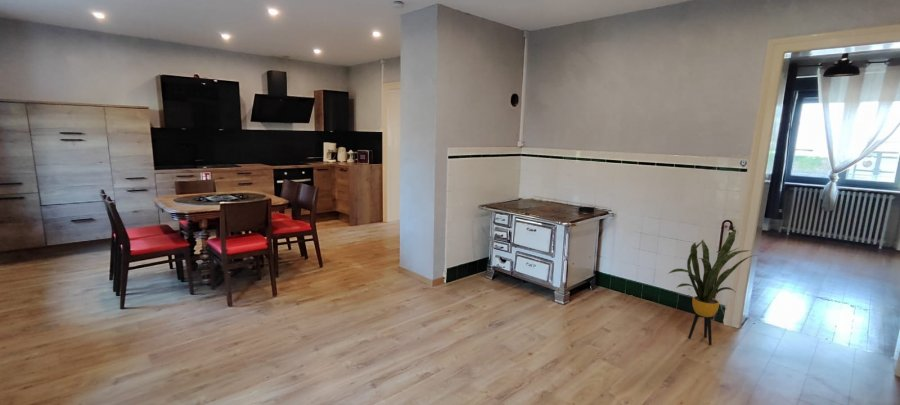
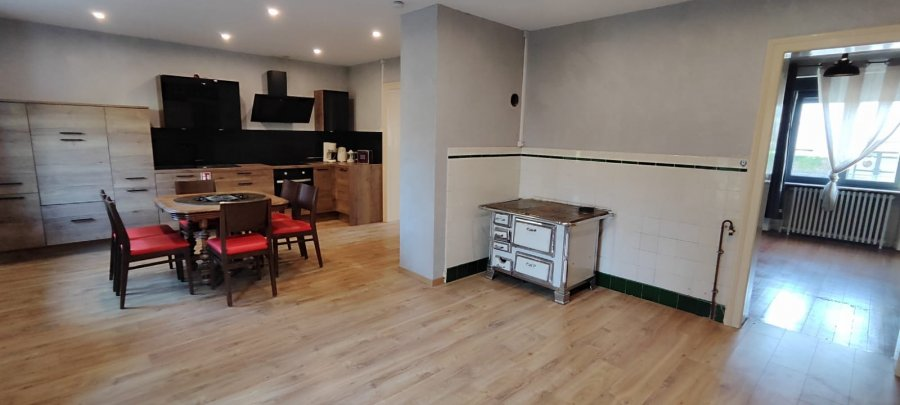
- house plant [666,229,757,346]
